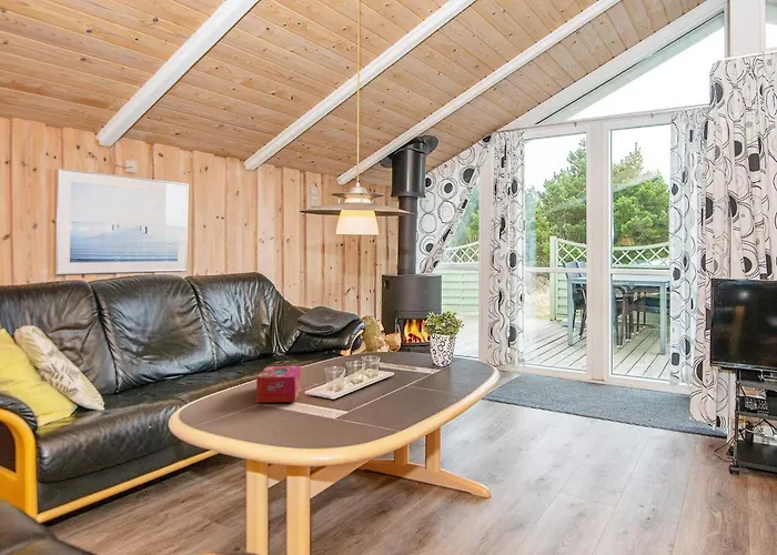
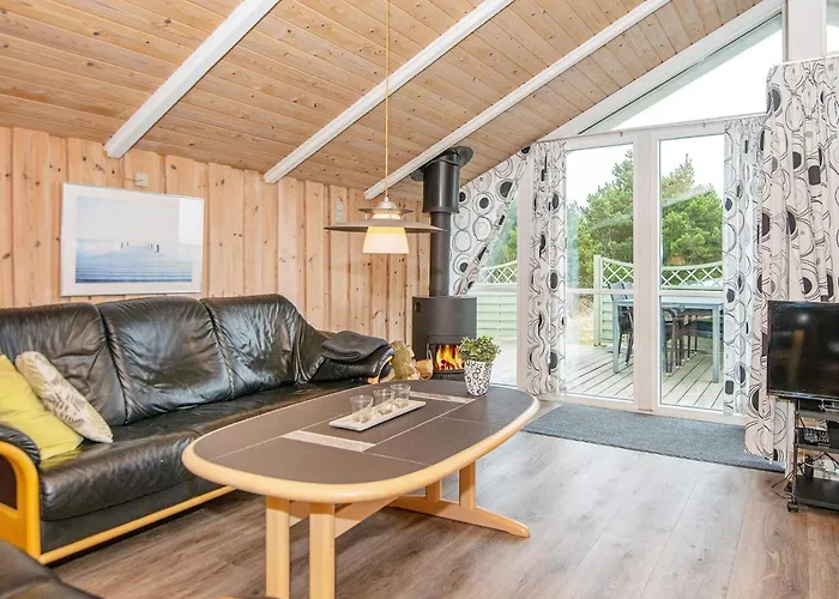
- tissue box [255,365,302,403]
